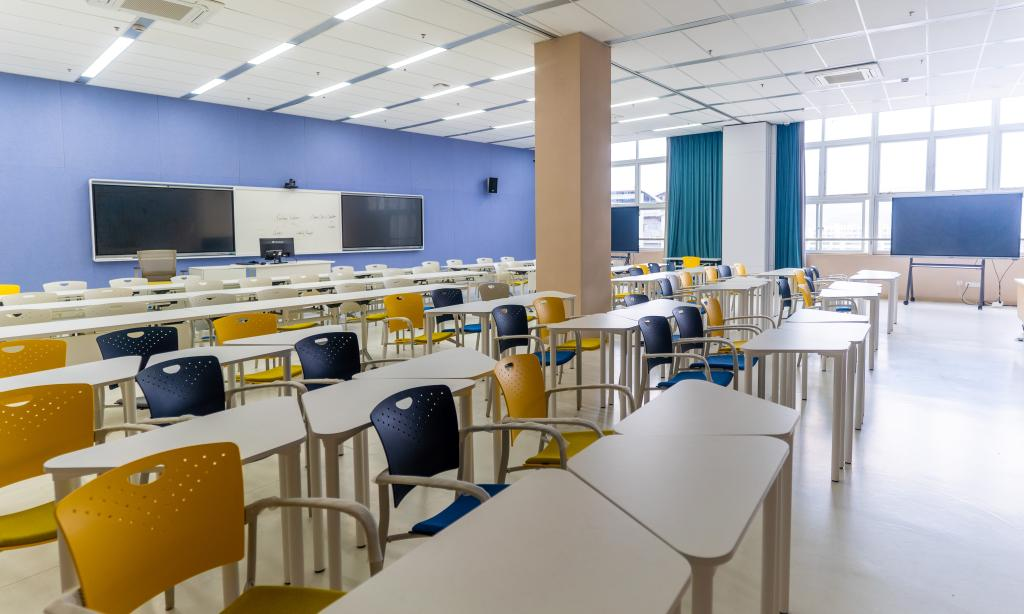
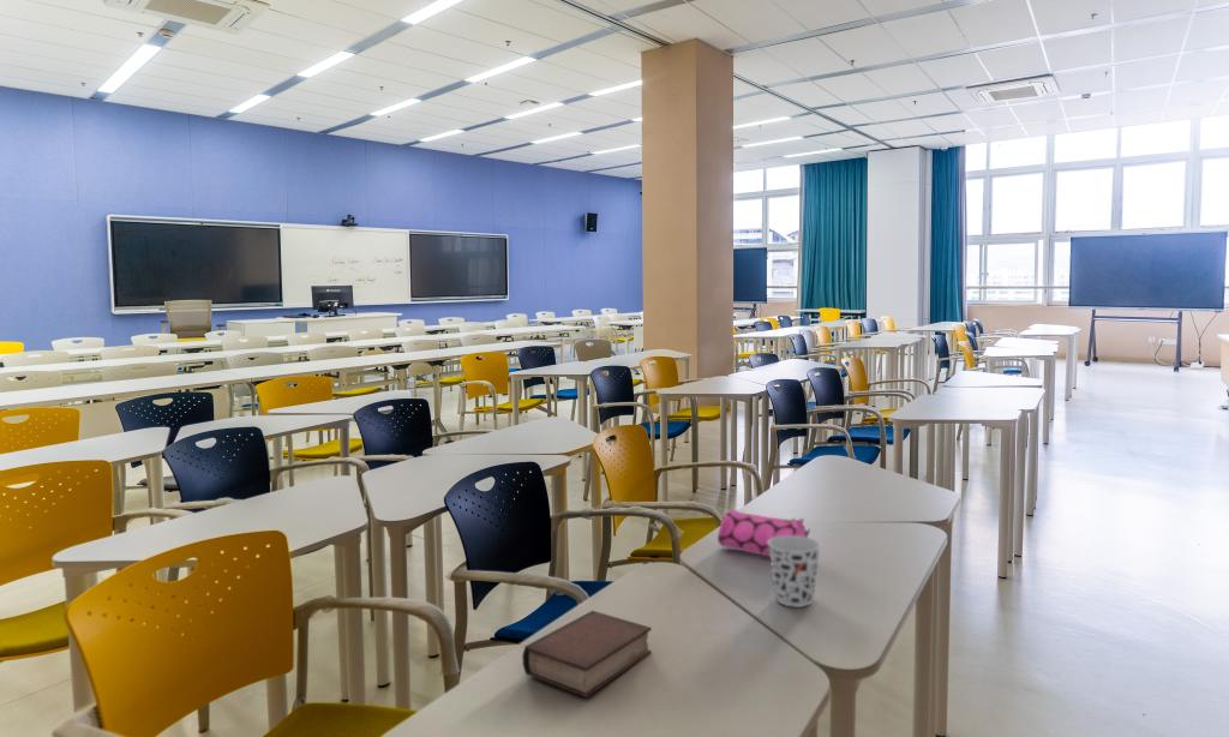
+ book [521,610,653,699]
+ pencil case [717,509,811,558]
+ cup [768,535,822,609]
